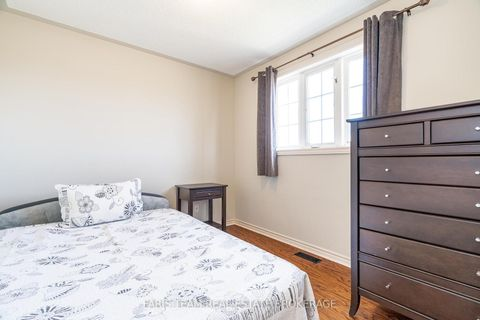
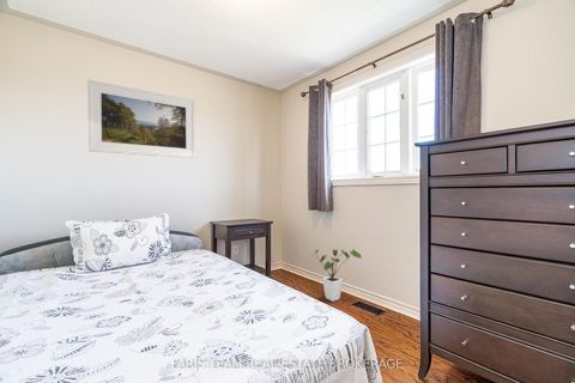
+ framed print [86,79,196,159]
+ house plant [310,248,363,303]
